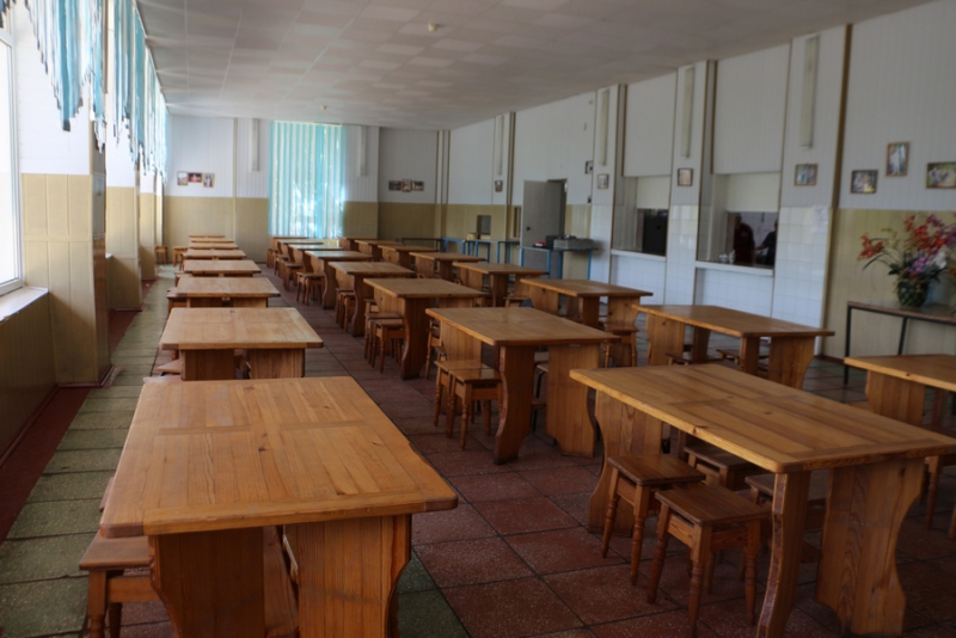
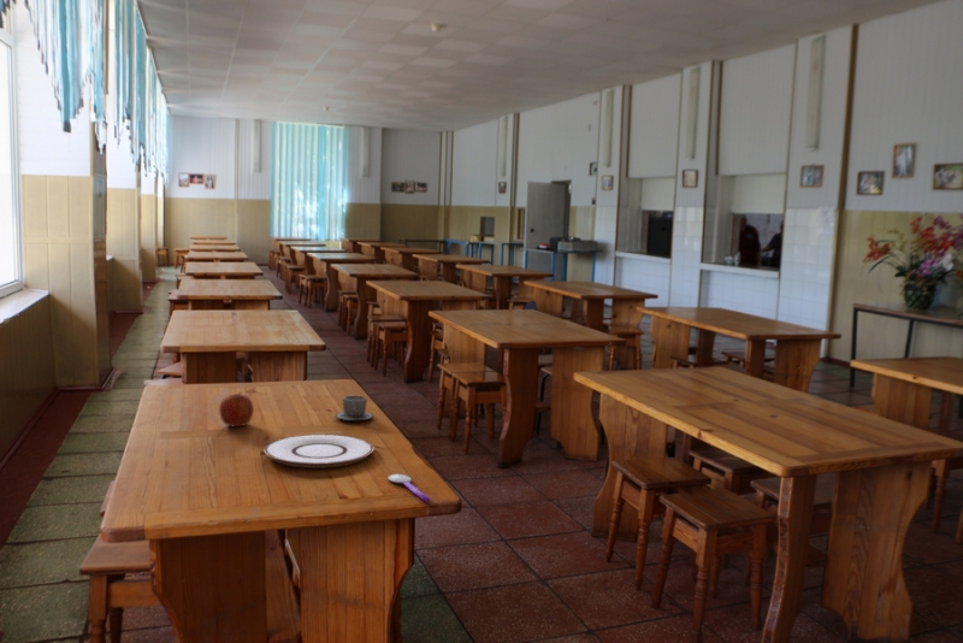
+ fruit [218,390,255,427]
+ cup [333,394,376,421]
+ spoon [386,473,431,502]
+ plate [262,433,376,470]
